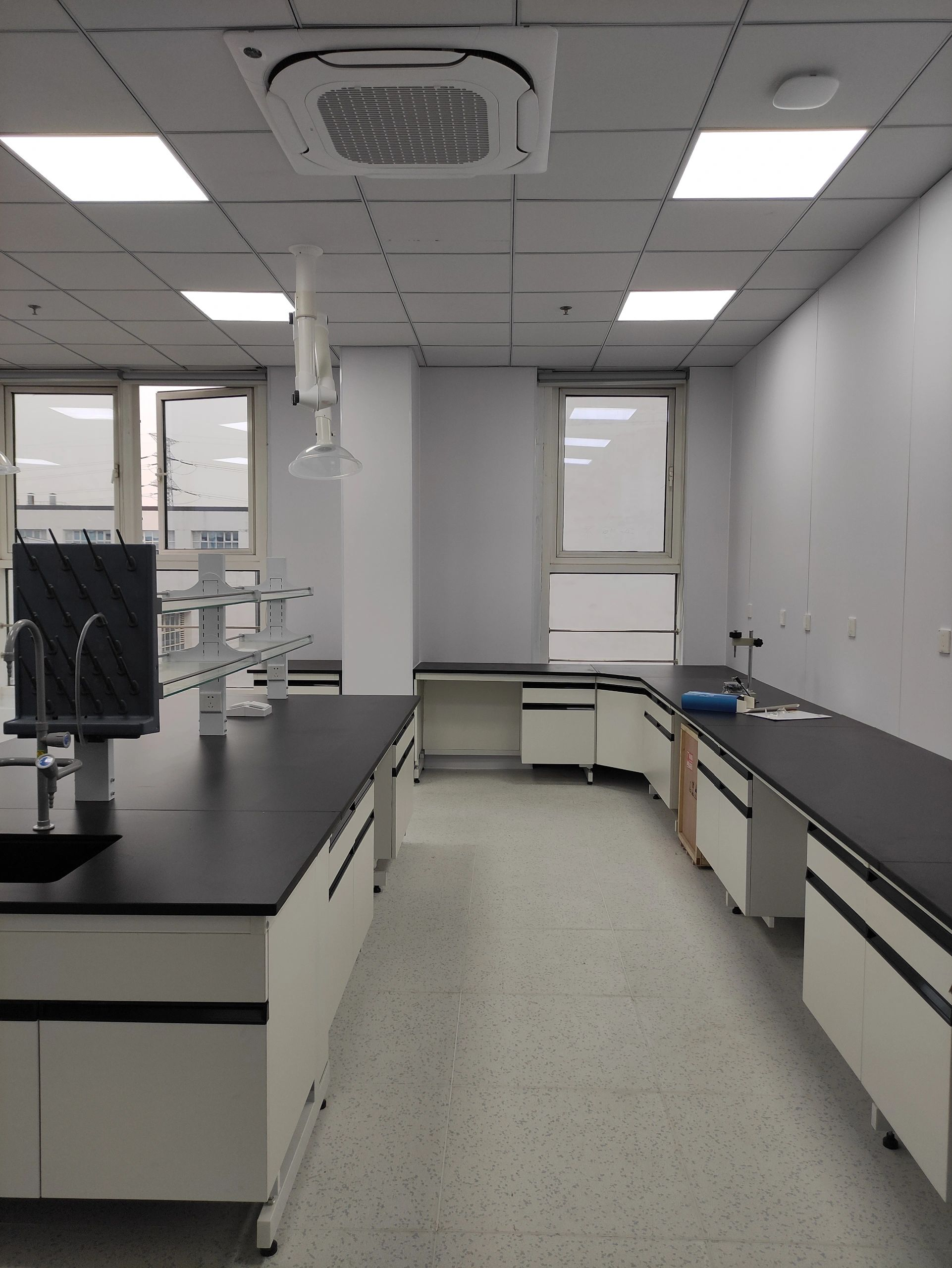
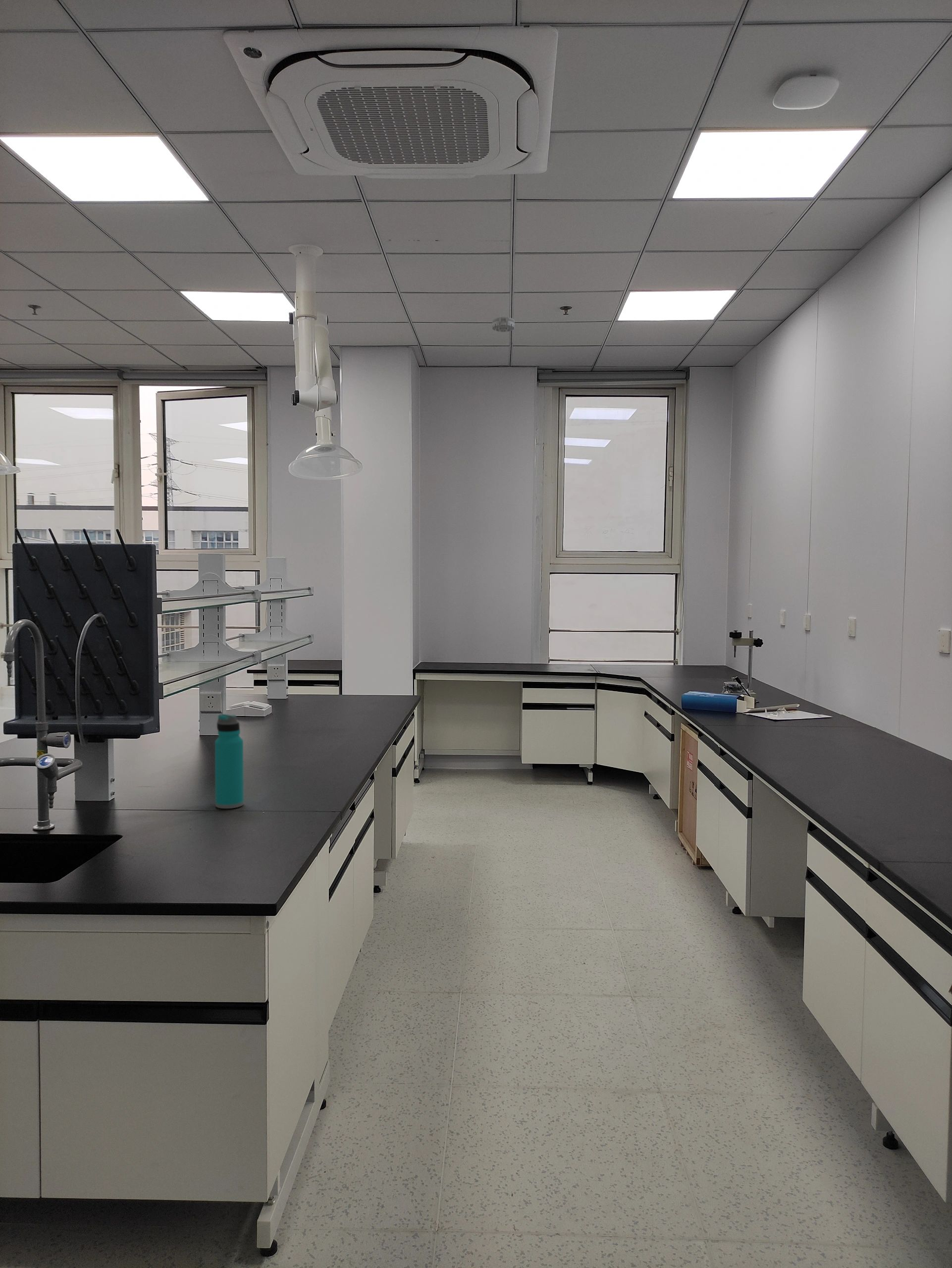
+ water bottle [214,714,244,809]
+ smoke detector [491,316,515,332]
